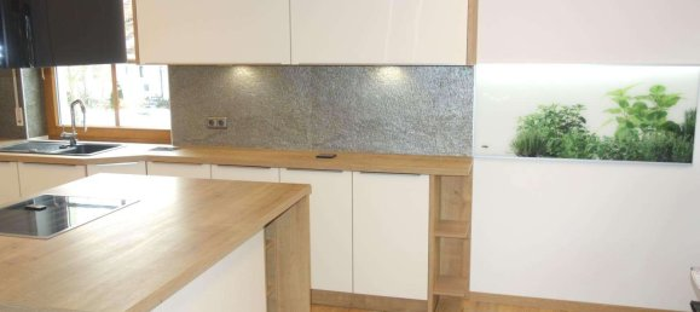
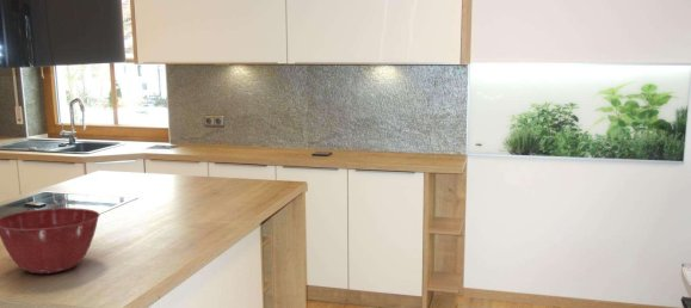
+ mixing bowl [0,207,100,275]
